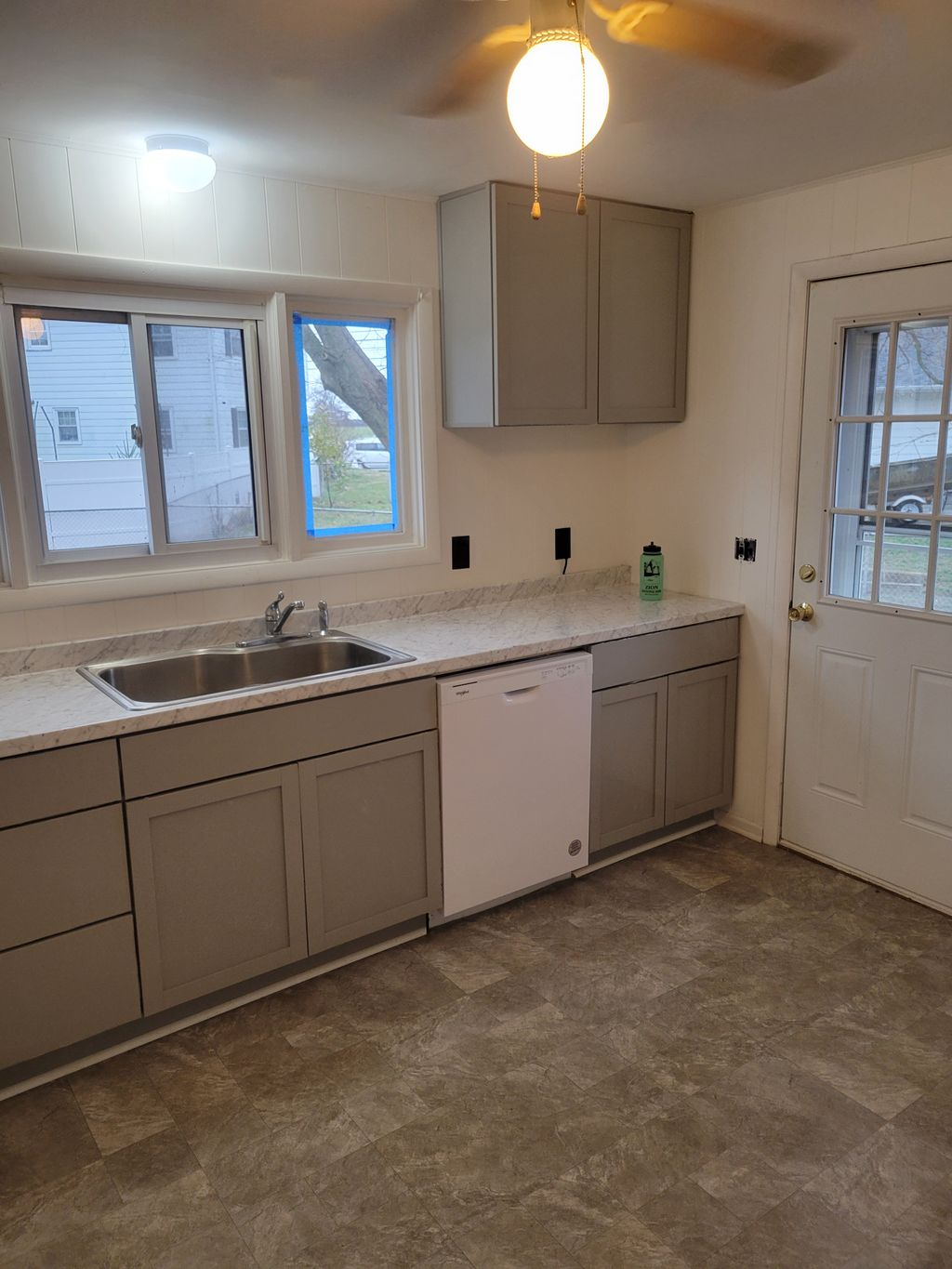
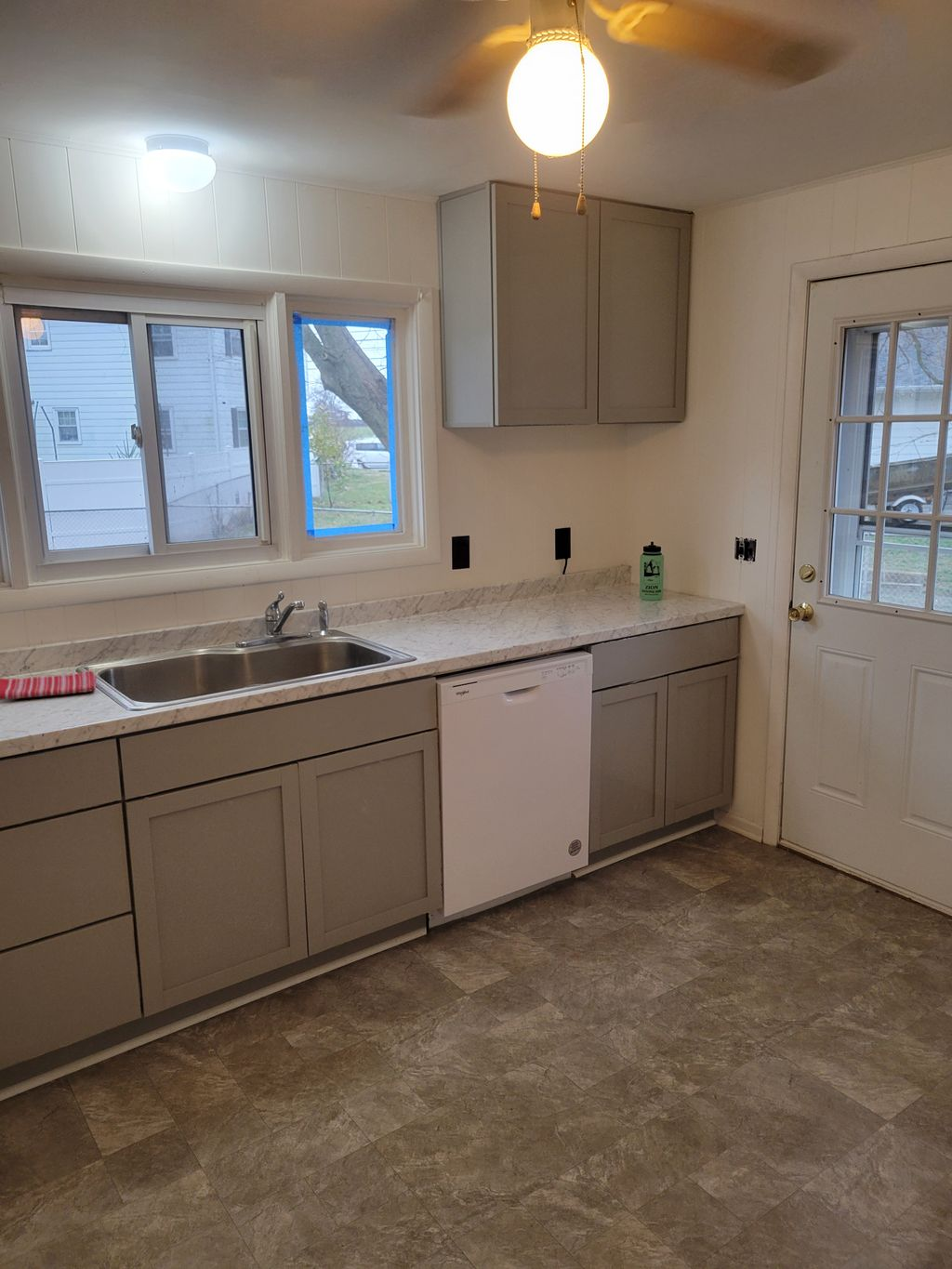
+ dish towel [0,670,98,701]
